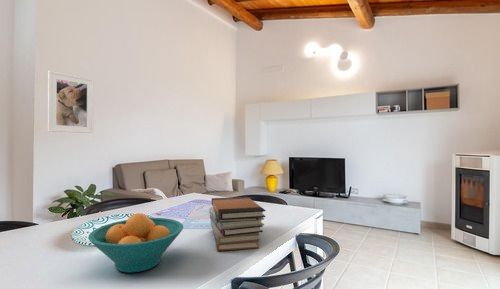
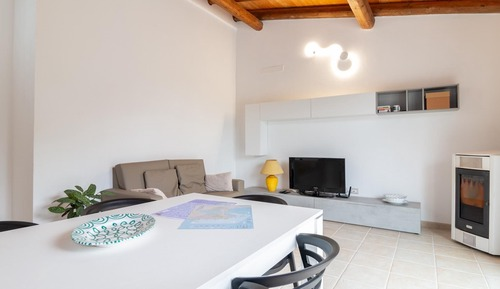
- book stack [208,196,267,252]
- fruit bowl [87,212,184,273]
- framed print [47,70,95,134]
